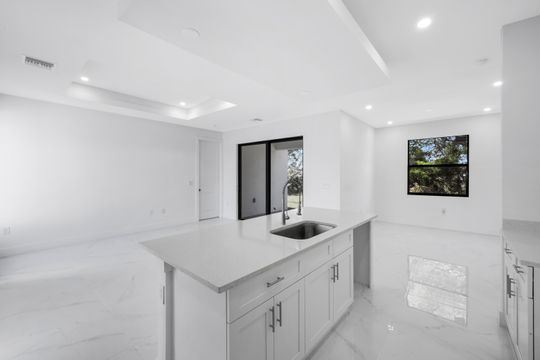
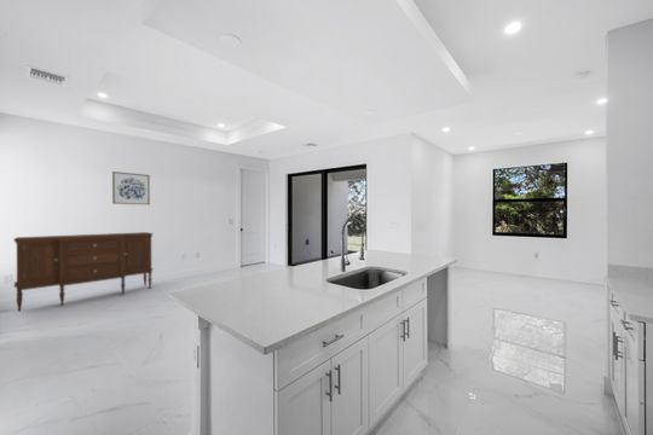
+ wall art [111,170,151,205]
+ sideboard [12,231,154,313]
